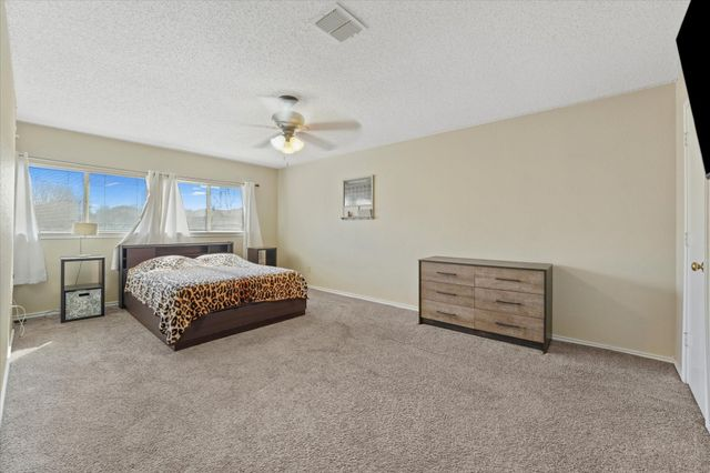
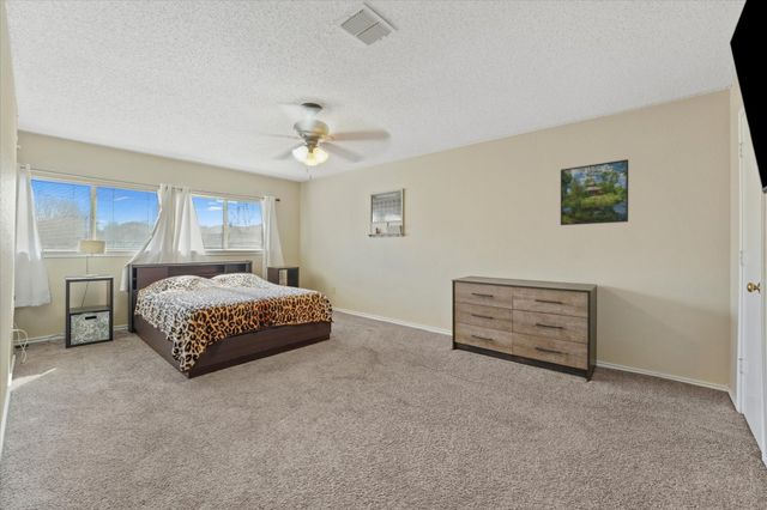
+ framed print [560,158,629,226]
